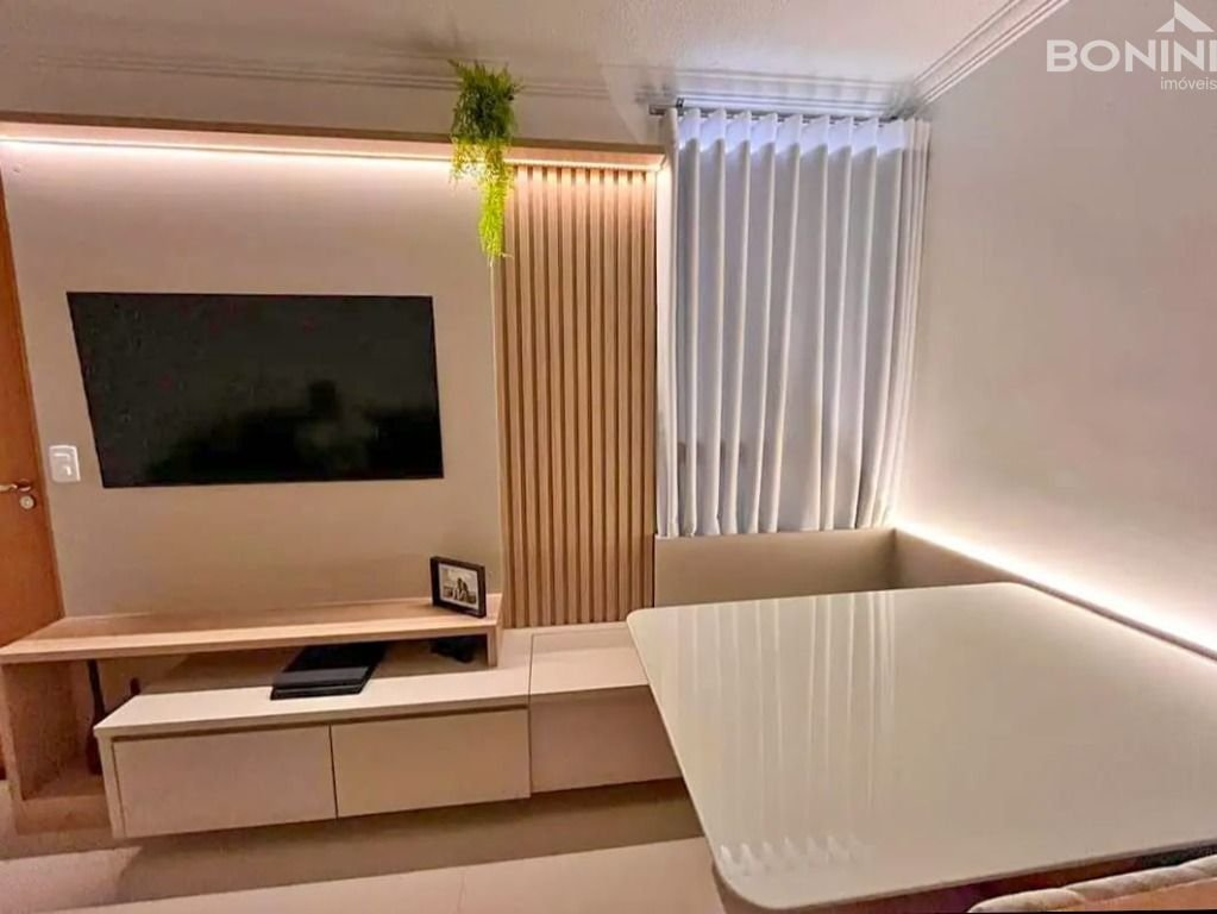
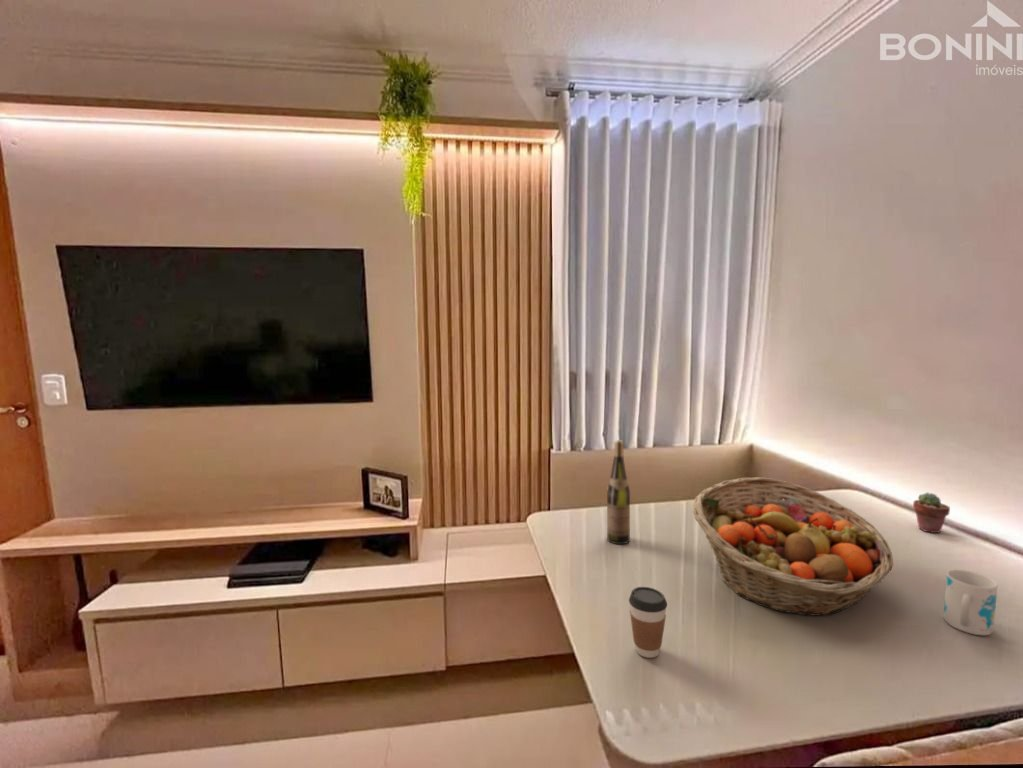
+ wine bottle [606,439,631,545]
+ potted succulent [912,491,951,534]
+ fruit basket [692,476,894,617]
+ mug [943,568,998,636]
+ coffee cup [628,586,668,659]
